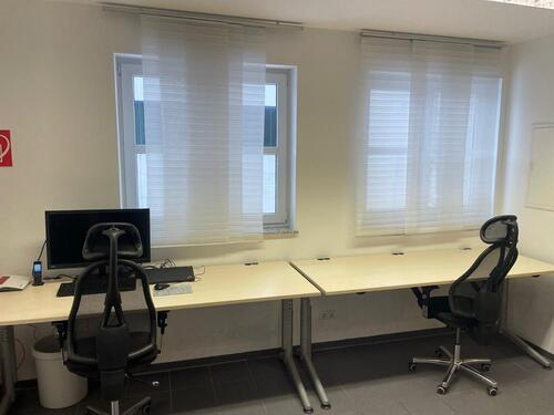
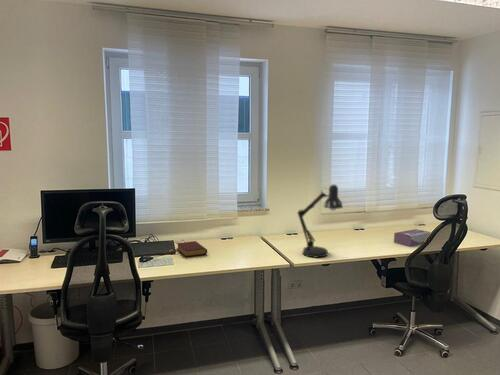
+ book [175,240,208,258]
+ tissue box [393,228,432,248]
+ desk lamp [296,184,344,259]
